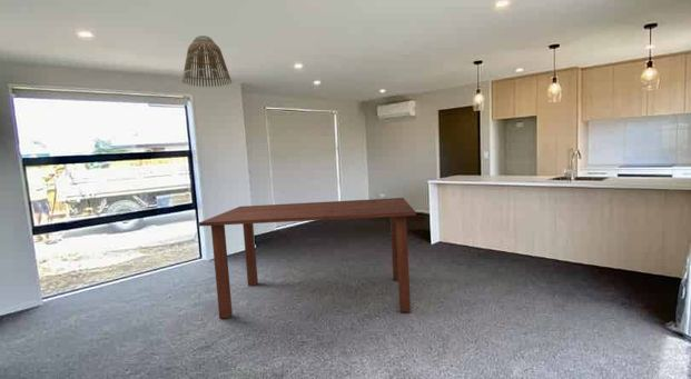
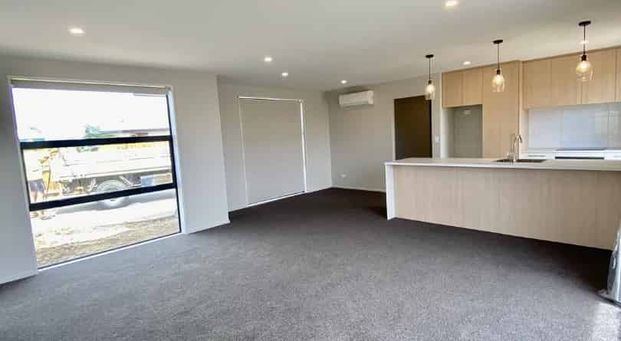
- lamp shade [181,34,233,88]
- dining table [198,197,417,319]
